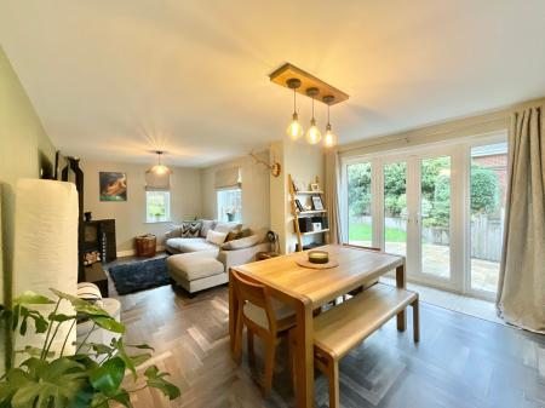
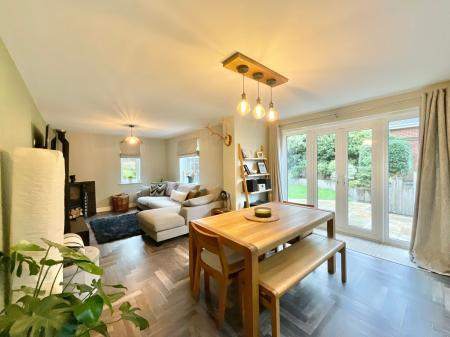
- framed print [98,171,128,202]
